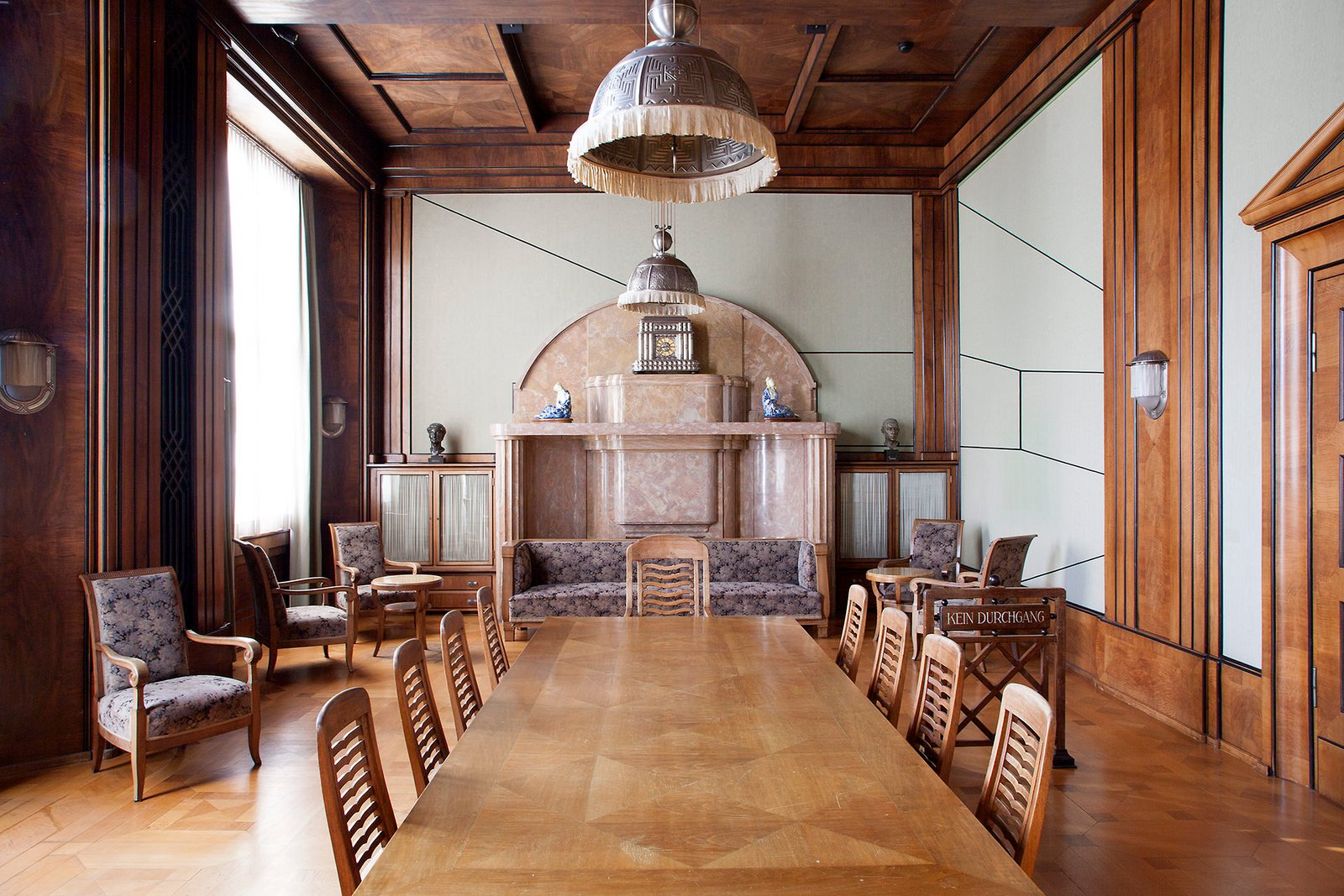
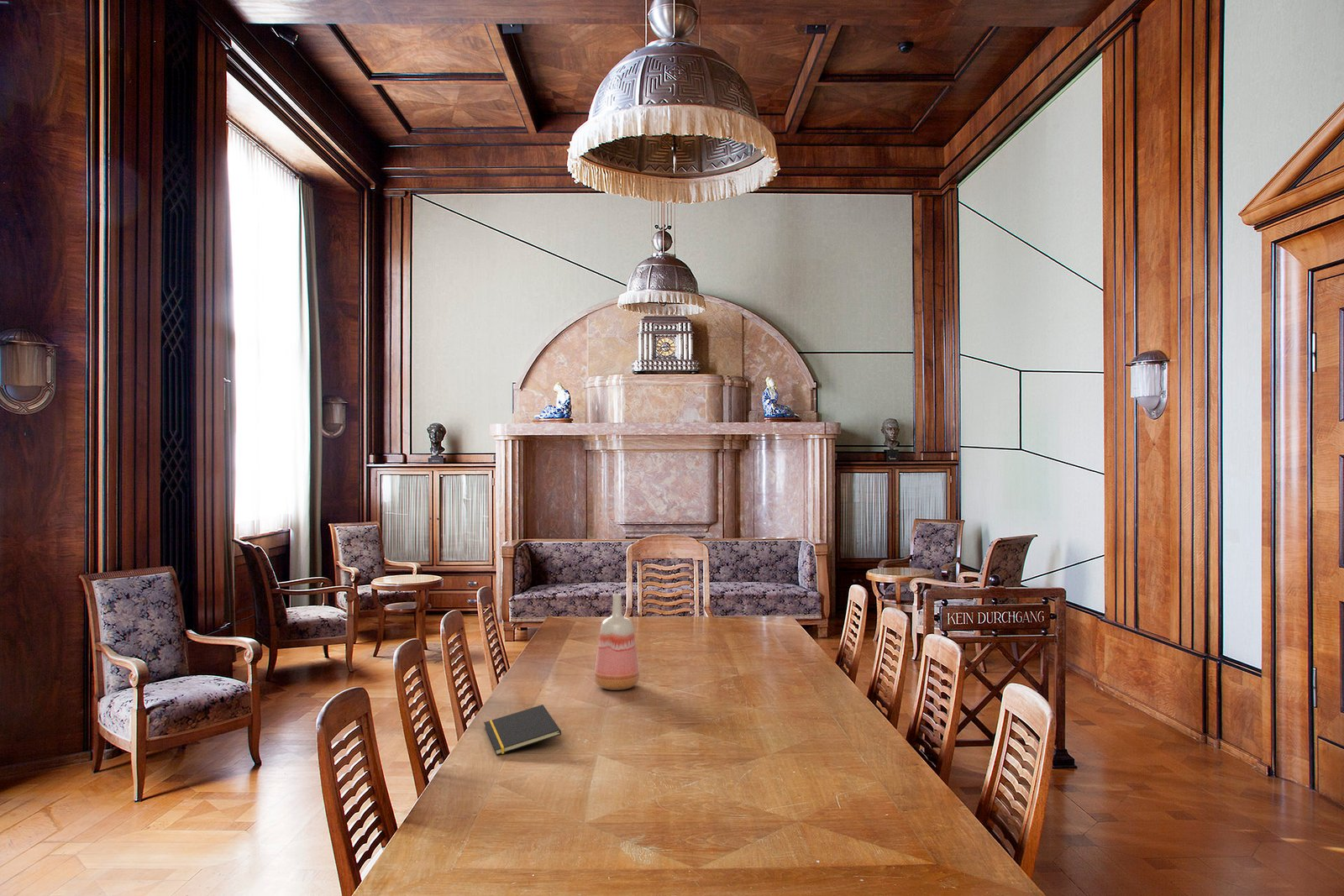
+ vase [594,593,640,691]
+ notepad [483,704,562,756]
